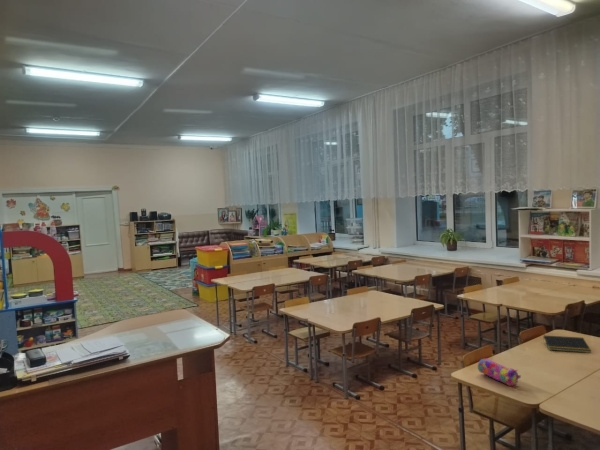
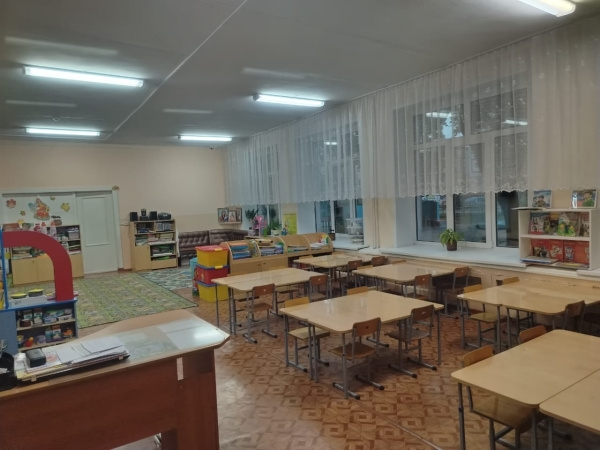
- notepad [542,335,592,354]
- pencil case [477,357,522,387]
